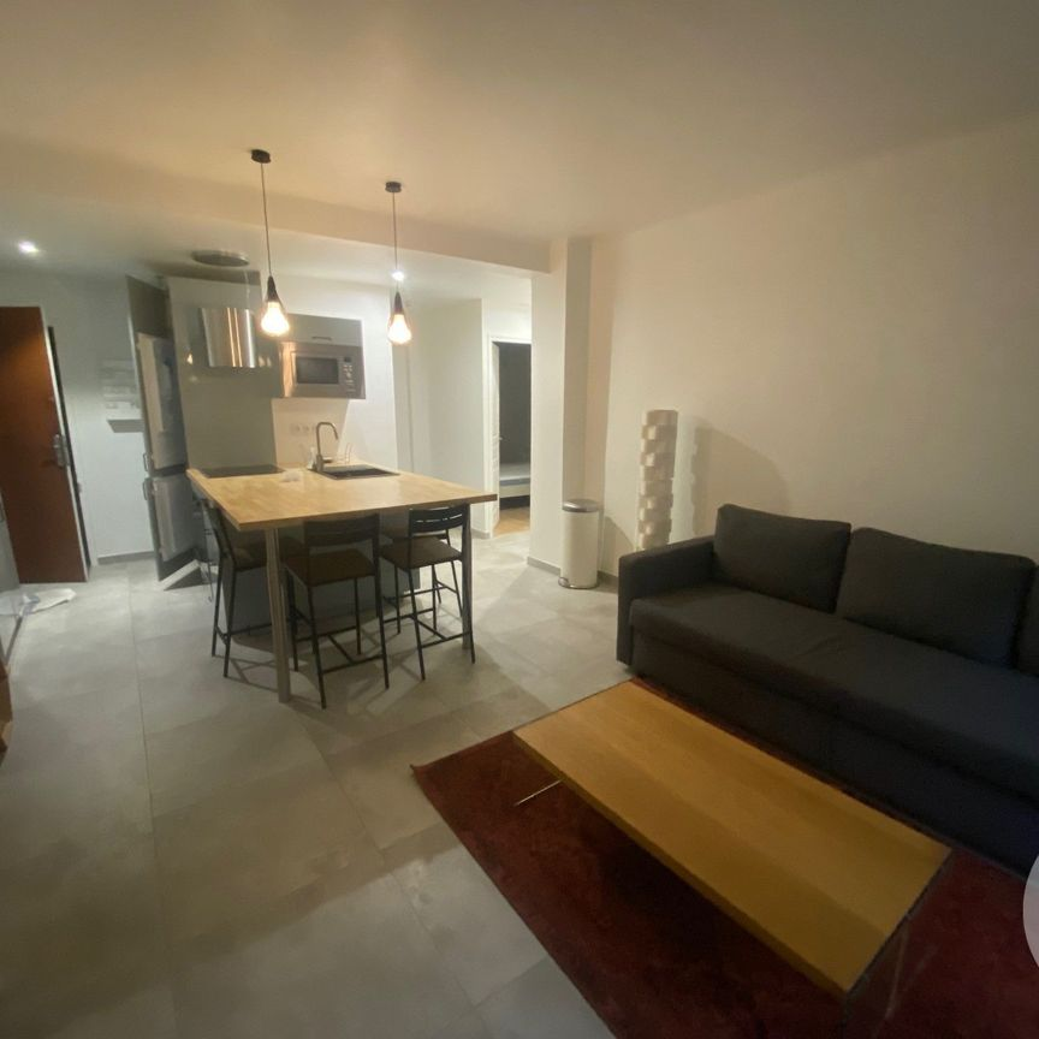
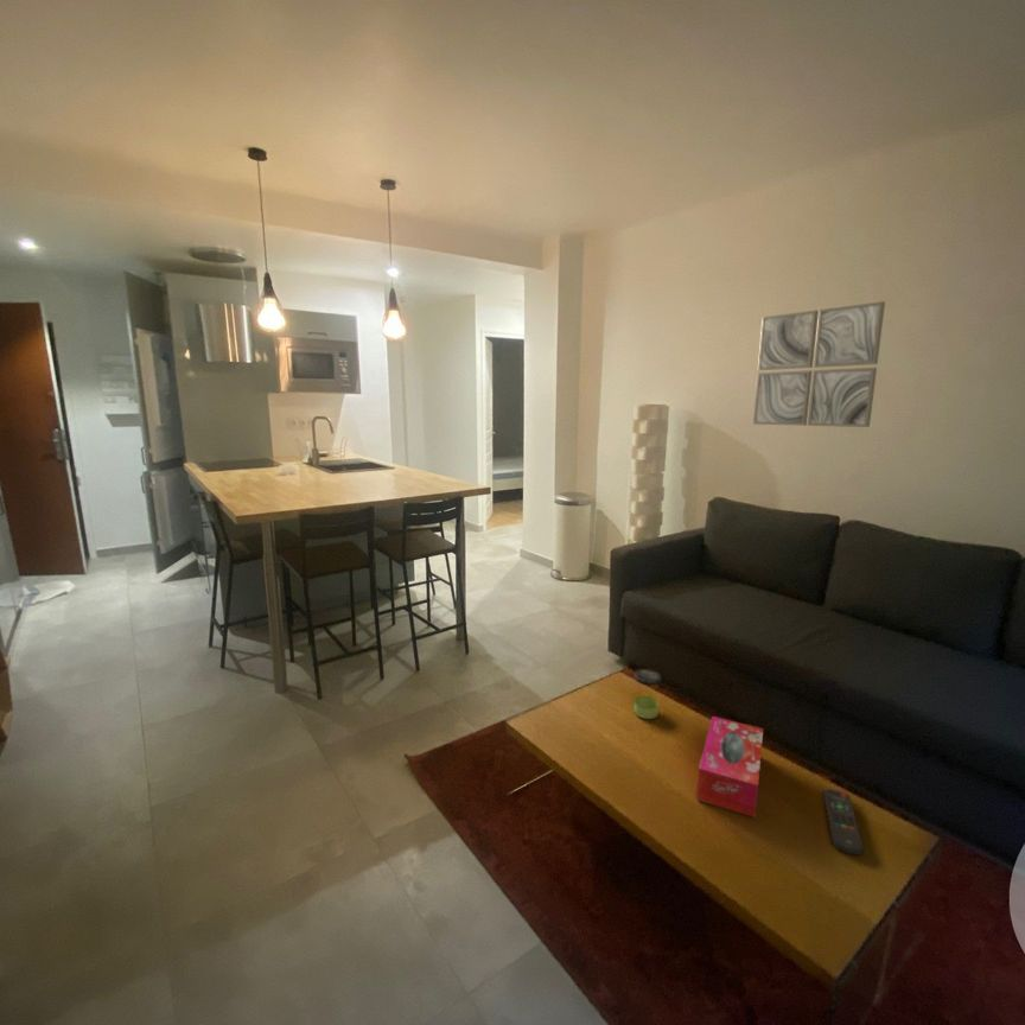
+ wall art [752,300,886,428]
+ remote control [822,788,865,857]
+ jar [632,668,662,720]
+ tissue box [695,715,764,819]
